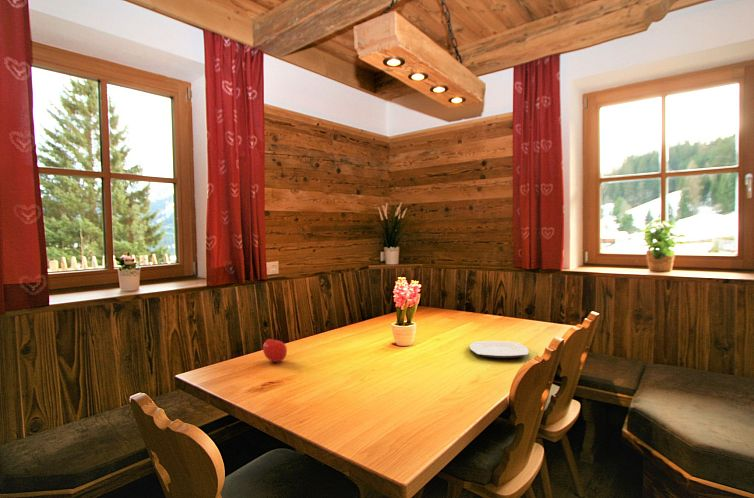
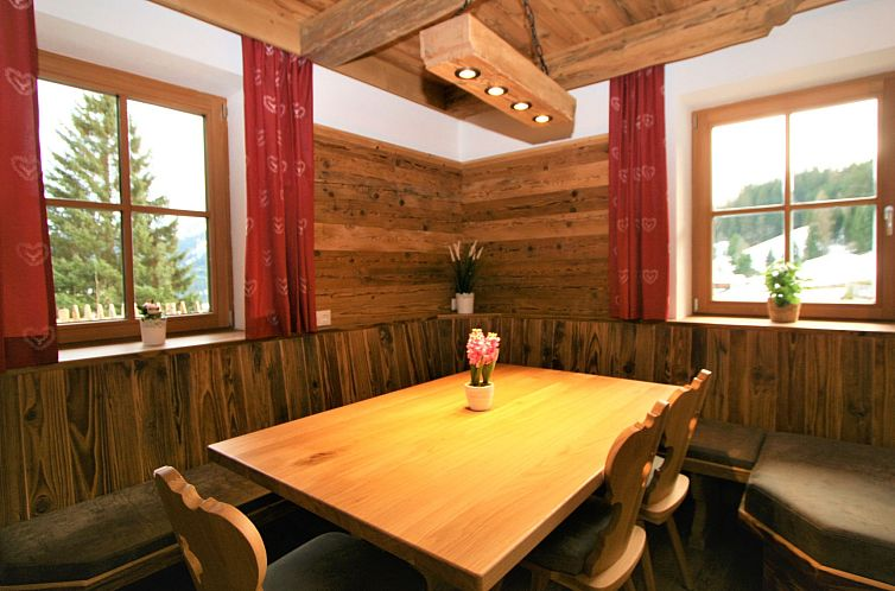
- plate [469,340,529,359]
- fruit [262,336,288,363]
